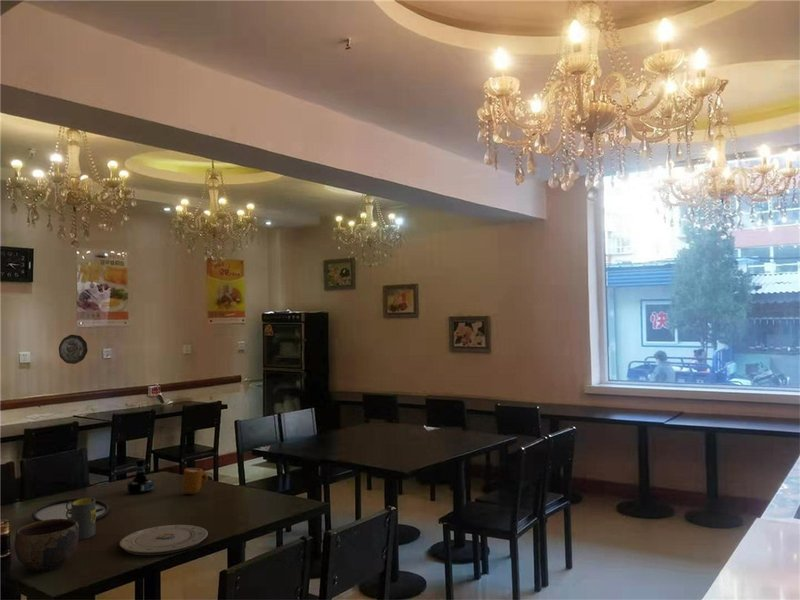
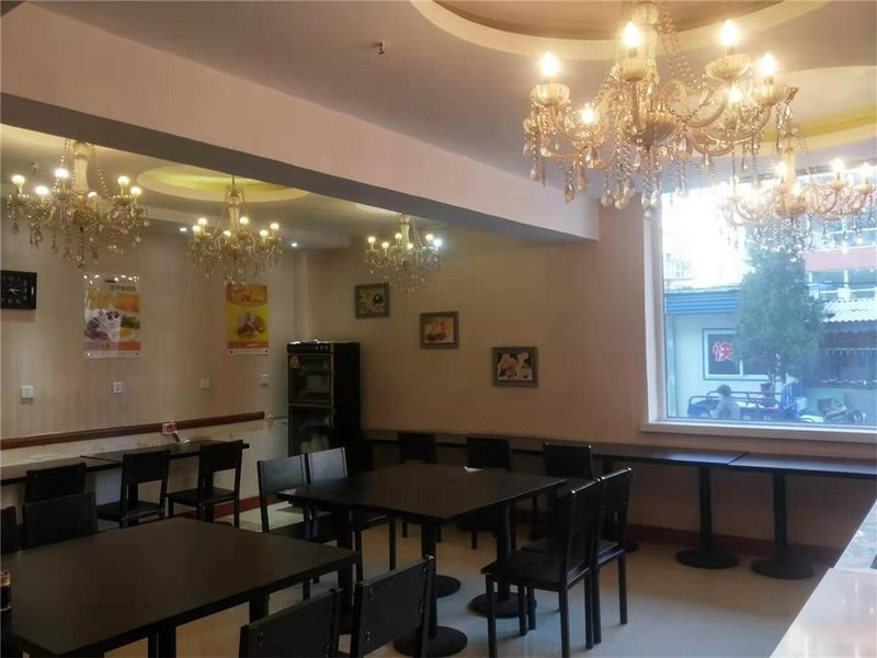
- plate [31,497,110,522]
- mug [66,497,96,541]
- bowl [14,519,79,573]
- decorative plate [58,334,89,365]
- tequila bottle [126,458,155,495]
- plate [118,524,209,556]
- mug [182,467,209,495]
